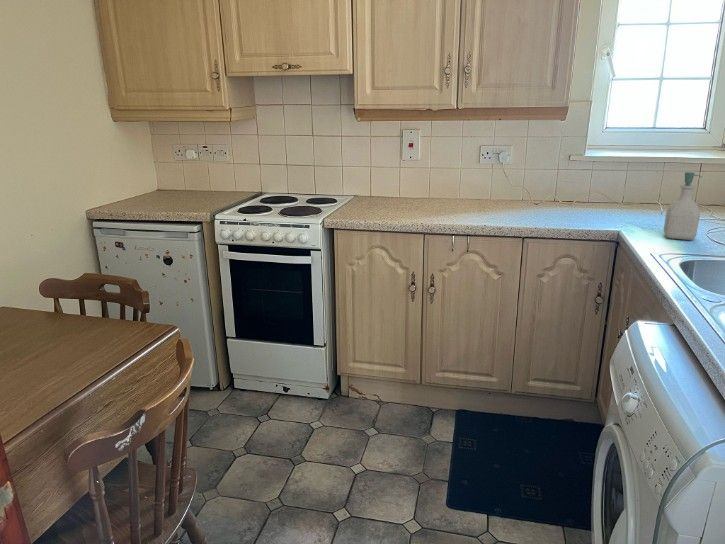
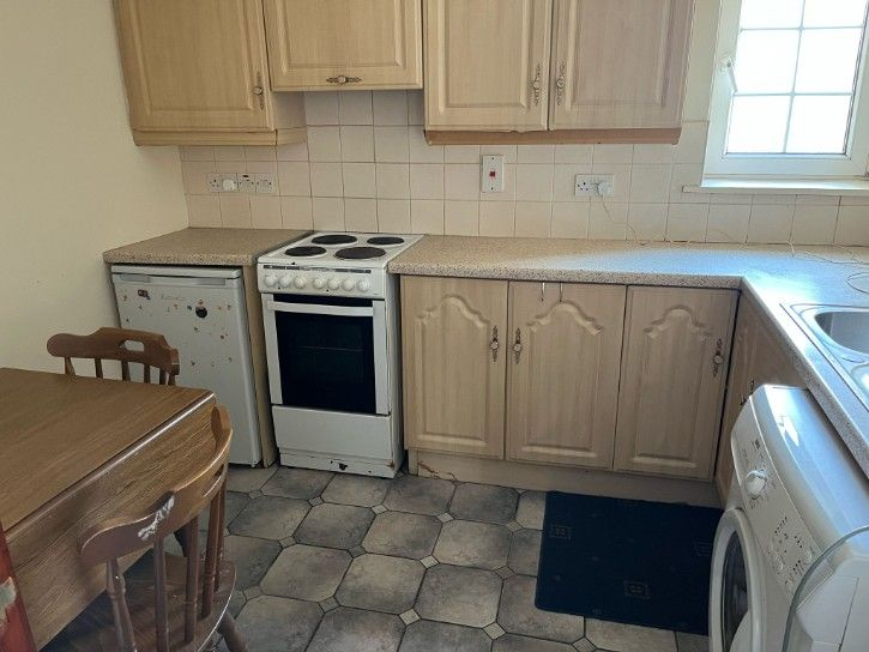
- soap bottle [663,171,703,241]
